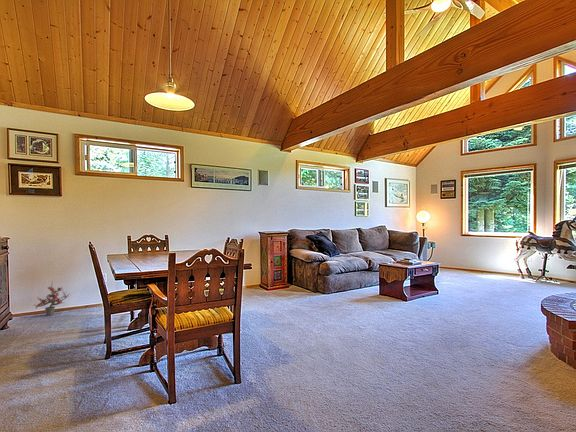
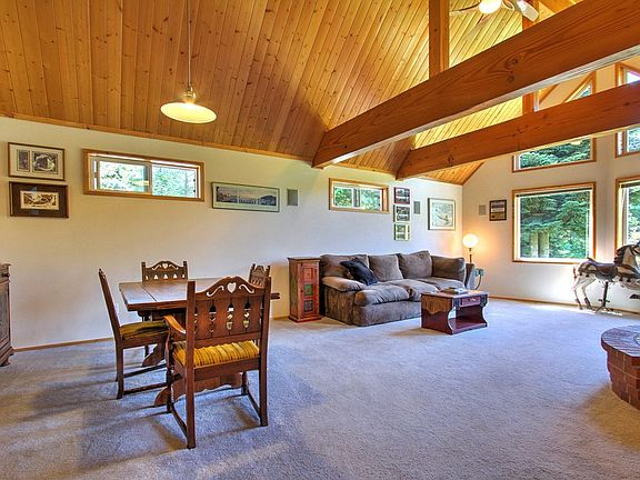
- potted plant [34,280,71,317]
